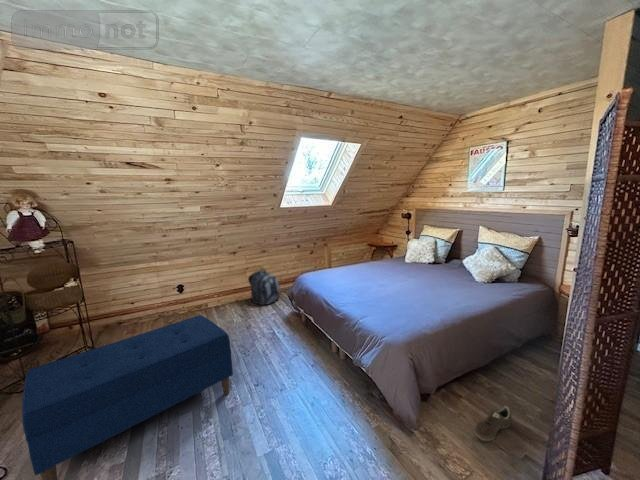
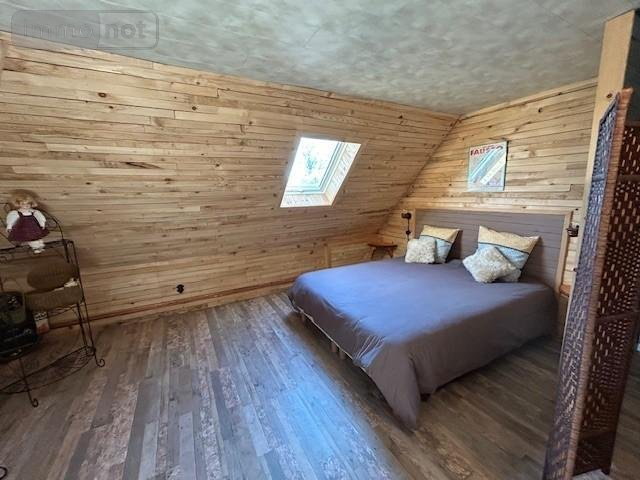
- sneaker [473,405,512,443]
- bench [21,314,234,480]
- backpack [247,267,281,306]
